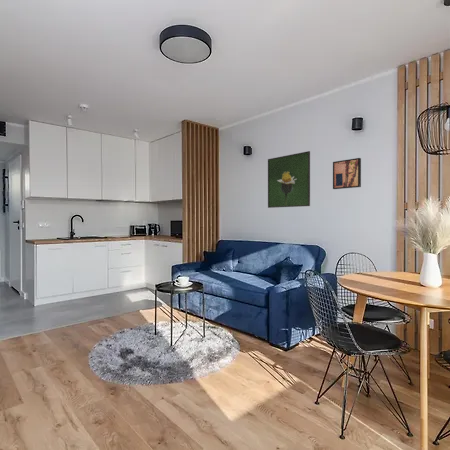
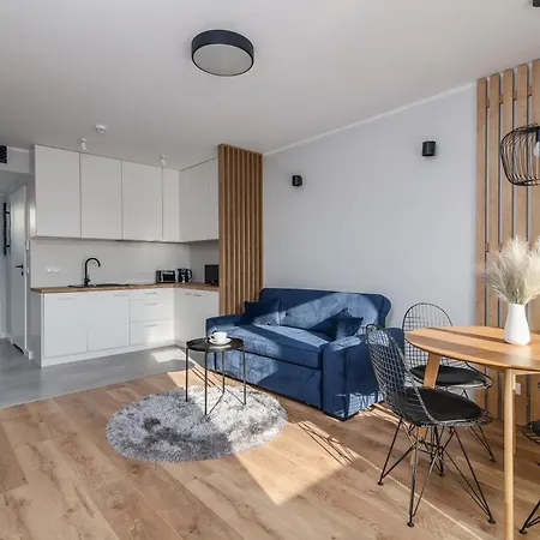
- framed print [267,150,311,209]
- wall art [332,157,362,190]
